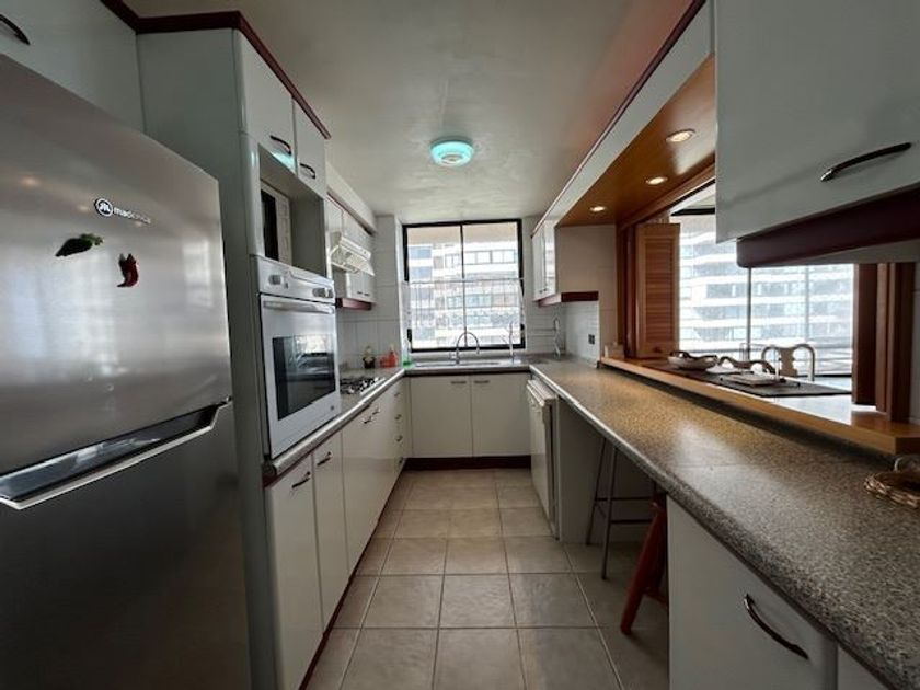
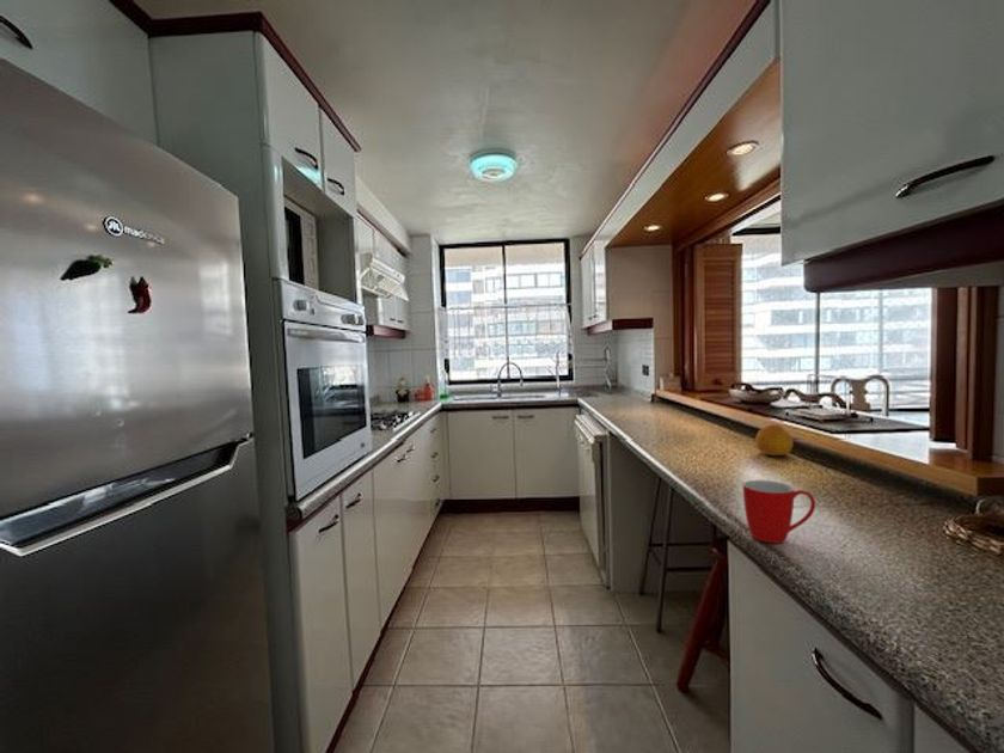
+ fruit [754,423,795,457]
+ mug [742,479,816,545]
